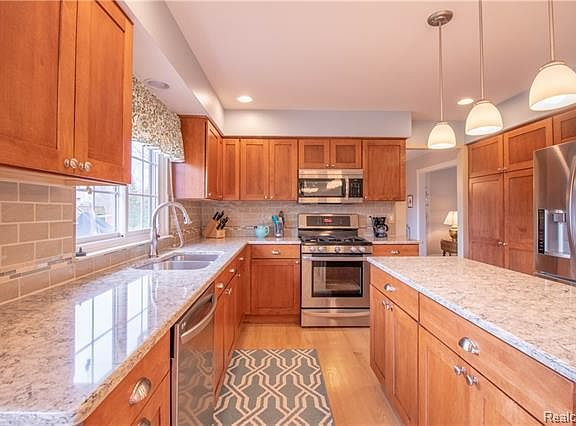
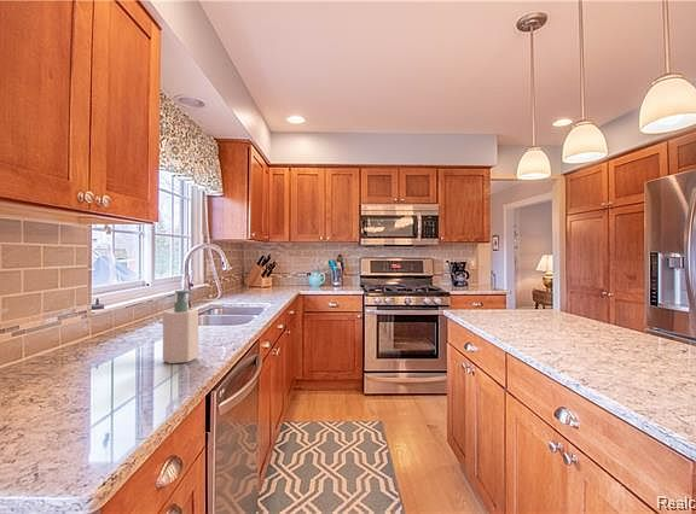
+ soap bottle [162,290,199,364]
